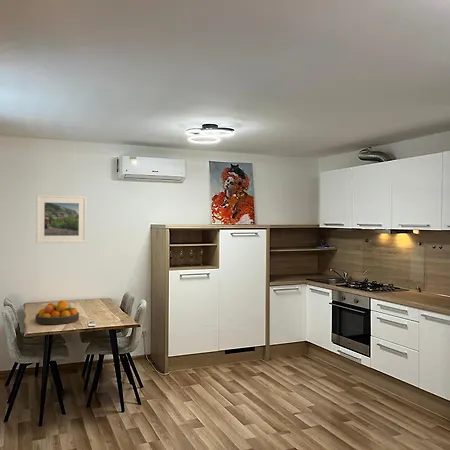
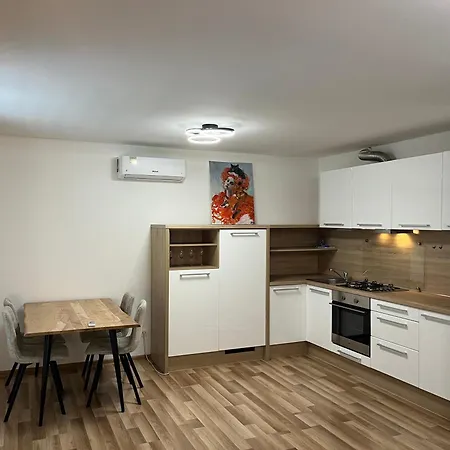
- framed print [35,194,88,244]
- fruit bowl [34,299,80,325]
